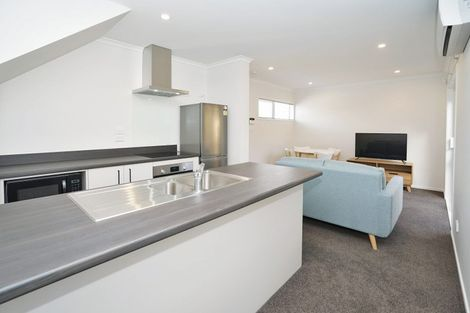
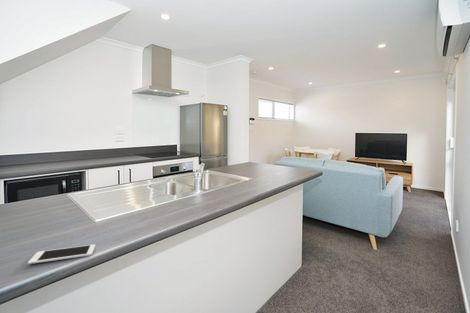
+ cell phone [27,243,96,265]
